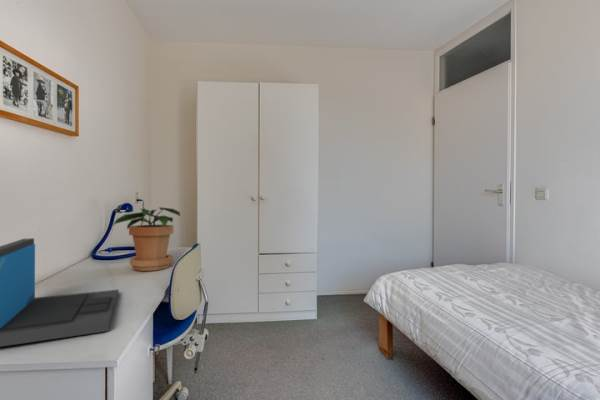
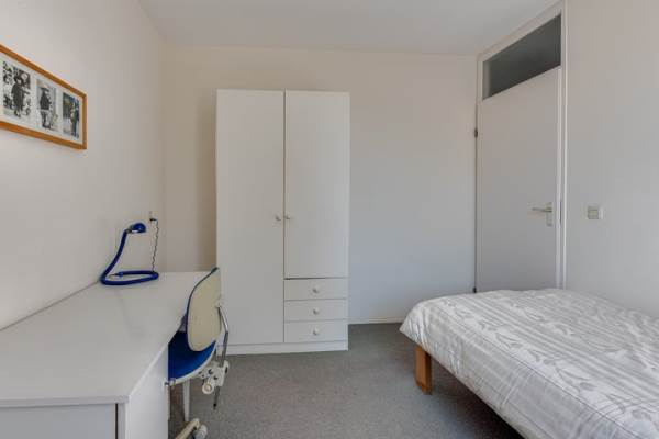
- laptop [0,237,120,348]
- potted plant [111,206,181,272]
